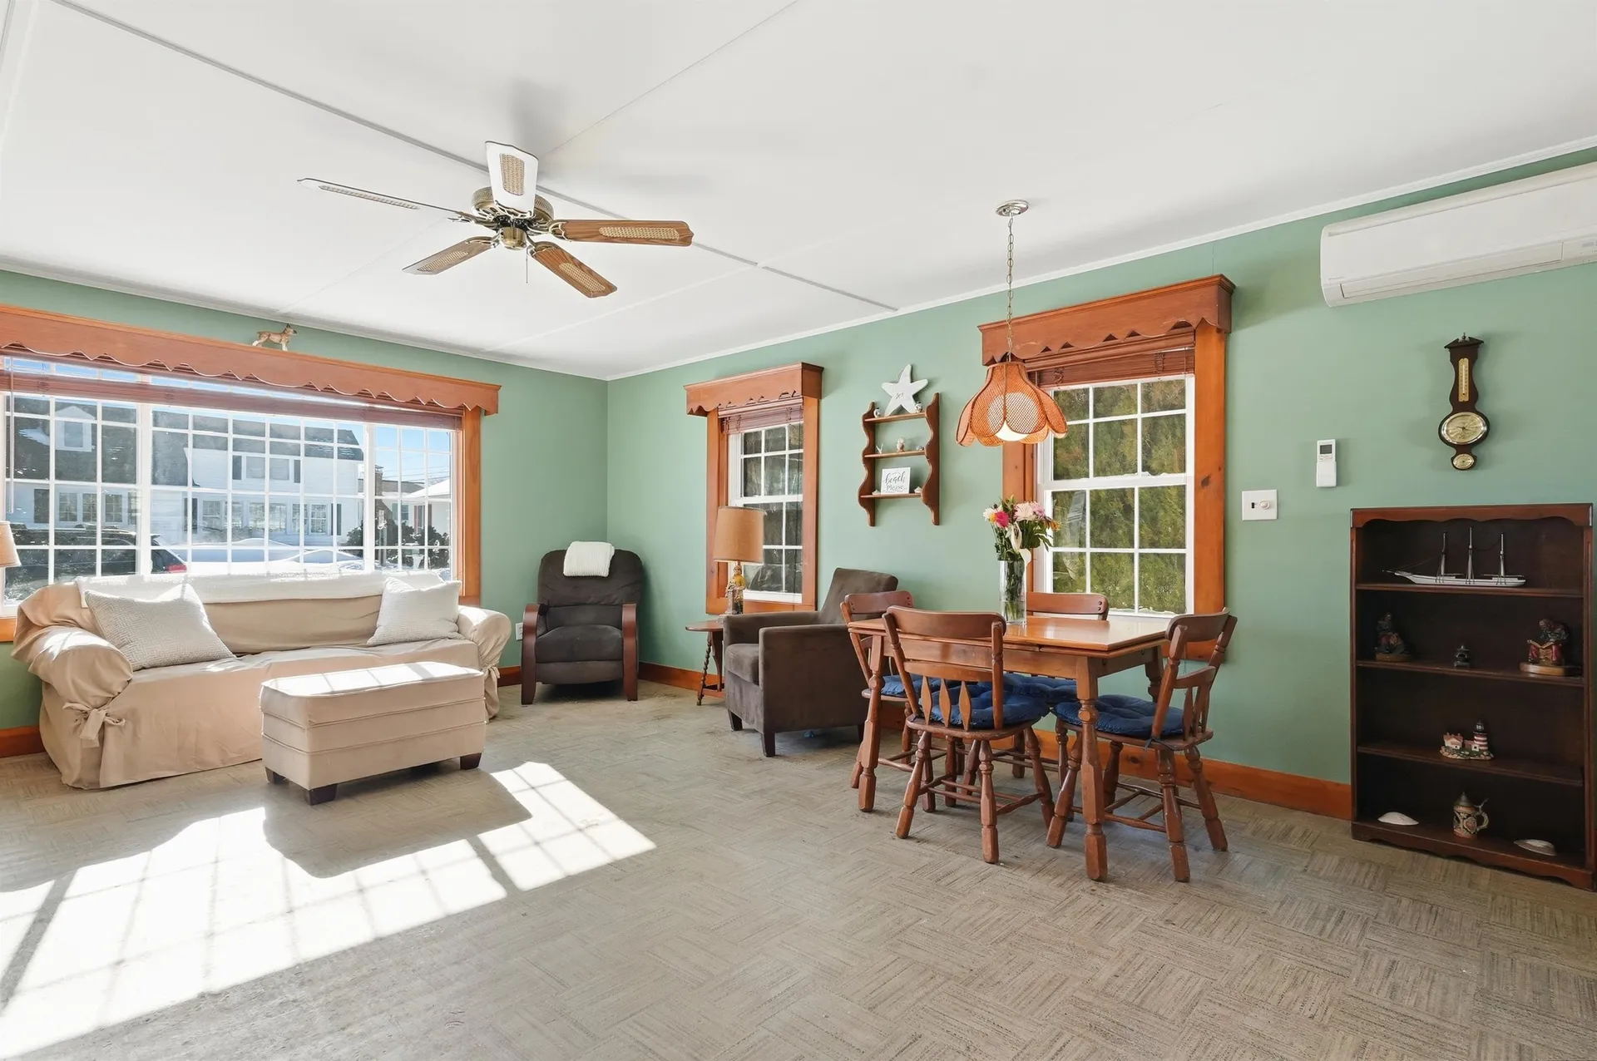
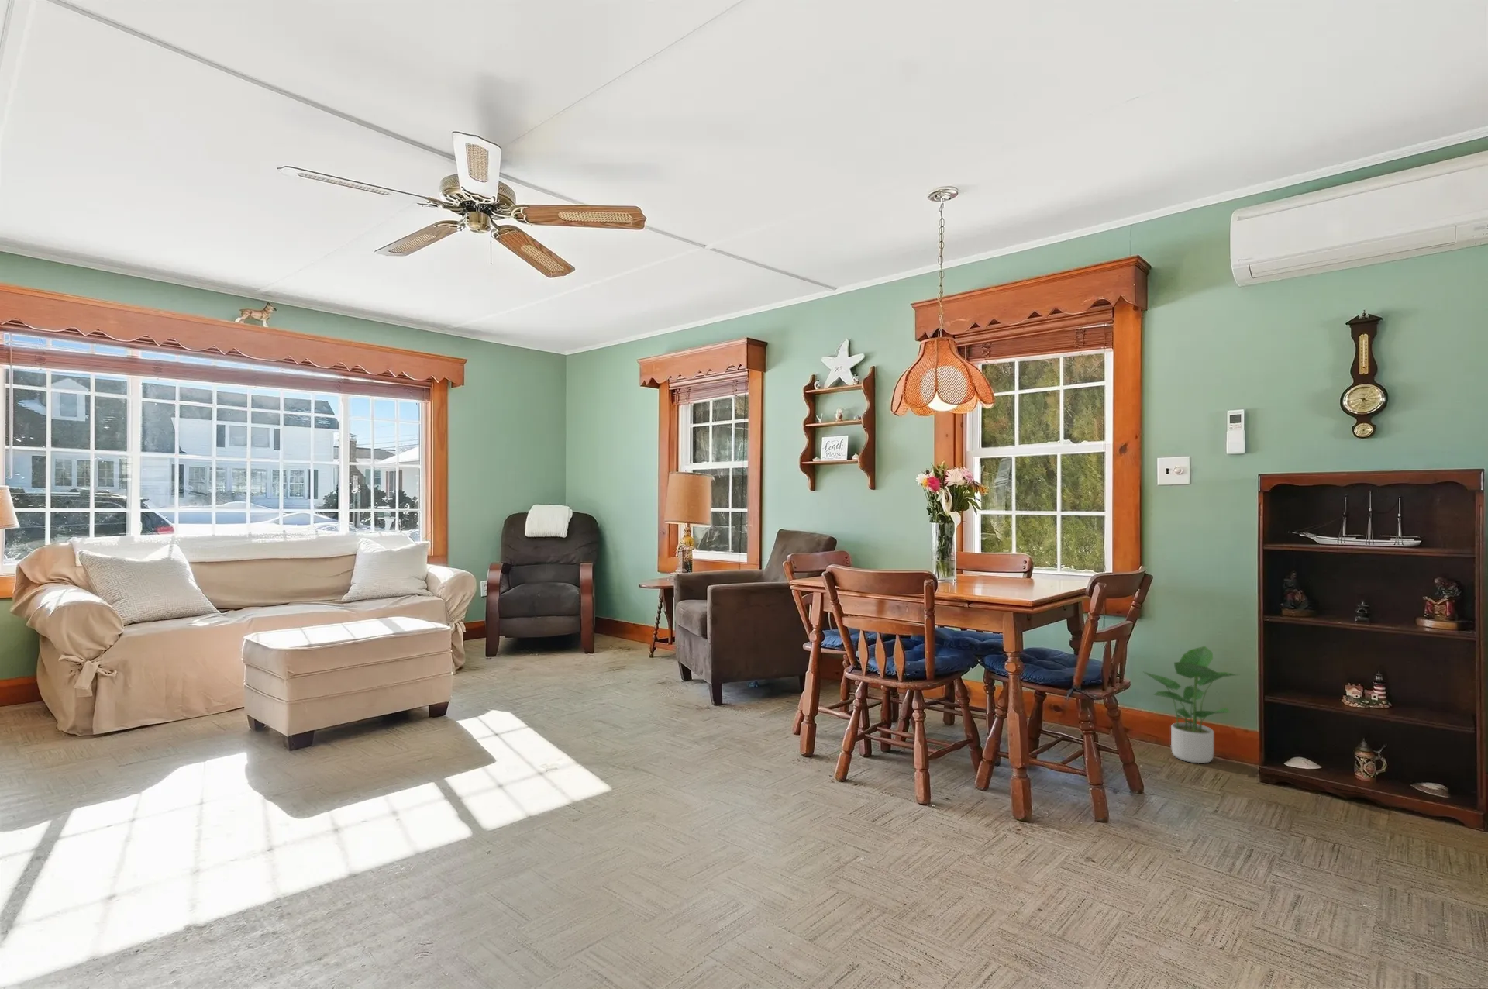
+ potted plant [1141,646,1240,764]
